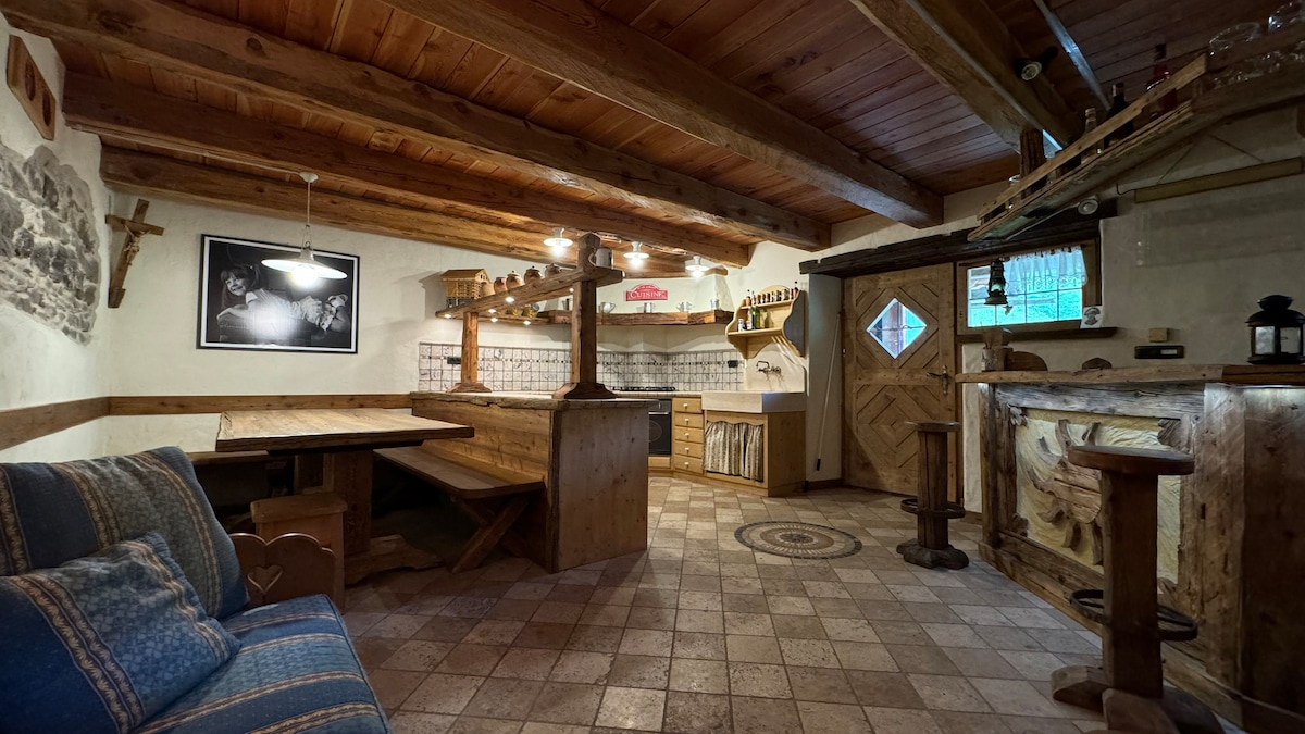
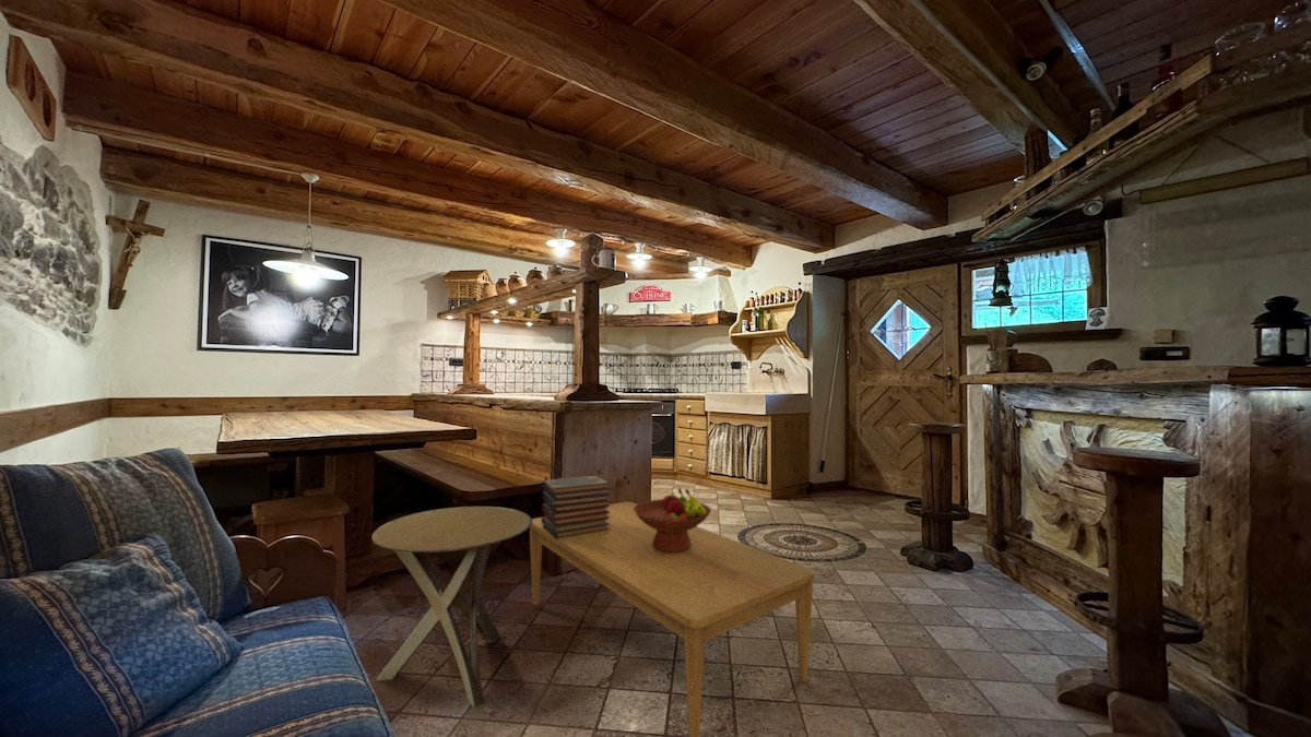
+ book stack [541,475,612,538]
+ coffee table [529,500,815,737]
+ side table [370,506,533,708]
+ fruit bowl [634,487,712,552]
